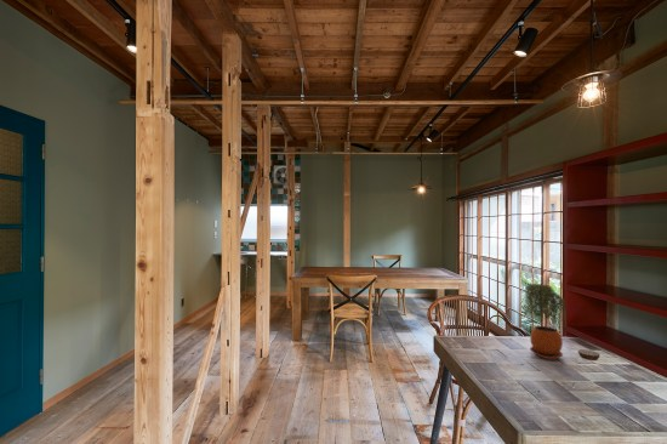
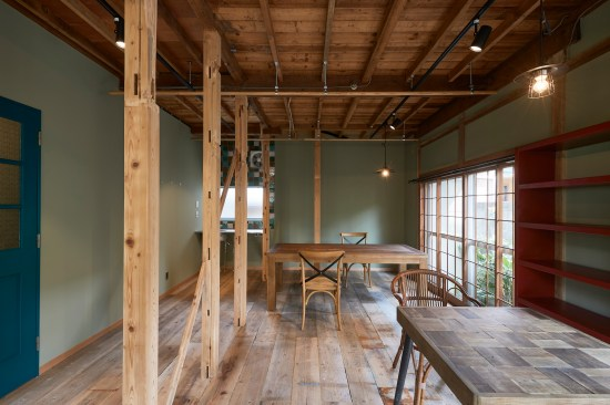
- jar [572,348,600,386]
- potted plant [523,283,568,360]
